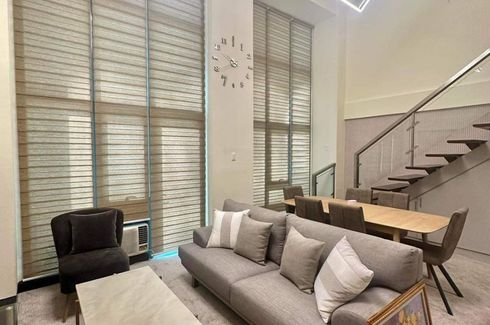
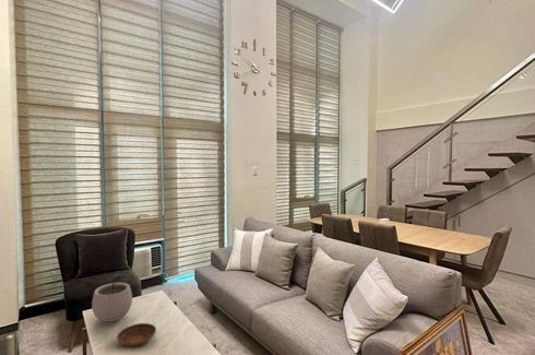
+ plant pot [91,275,133,323]
+ bowl [116,322,157,346]
